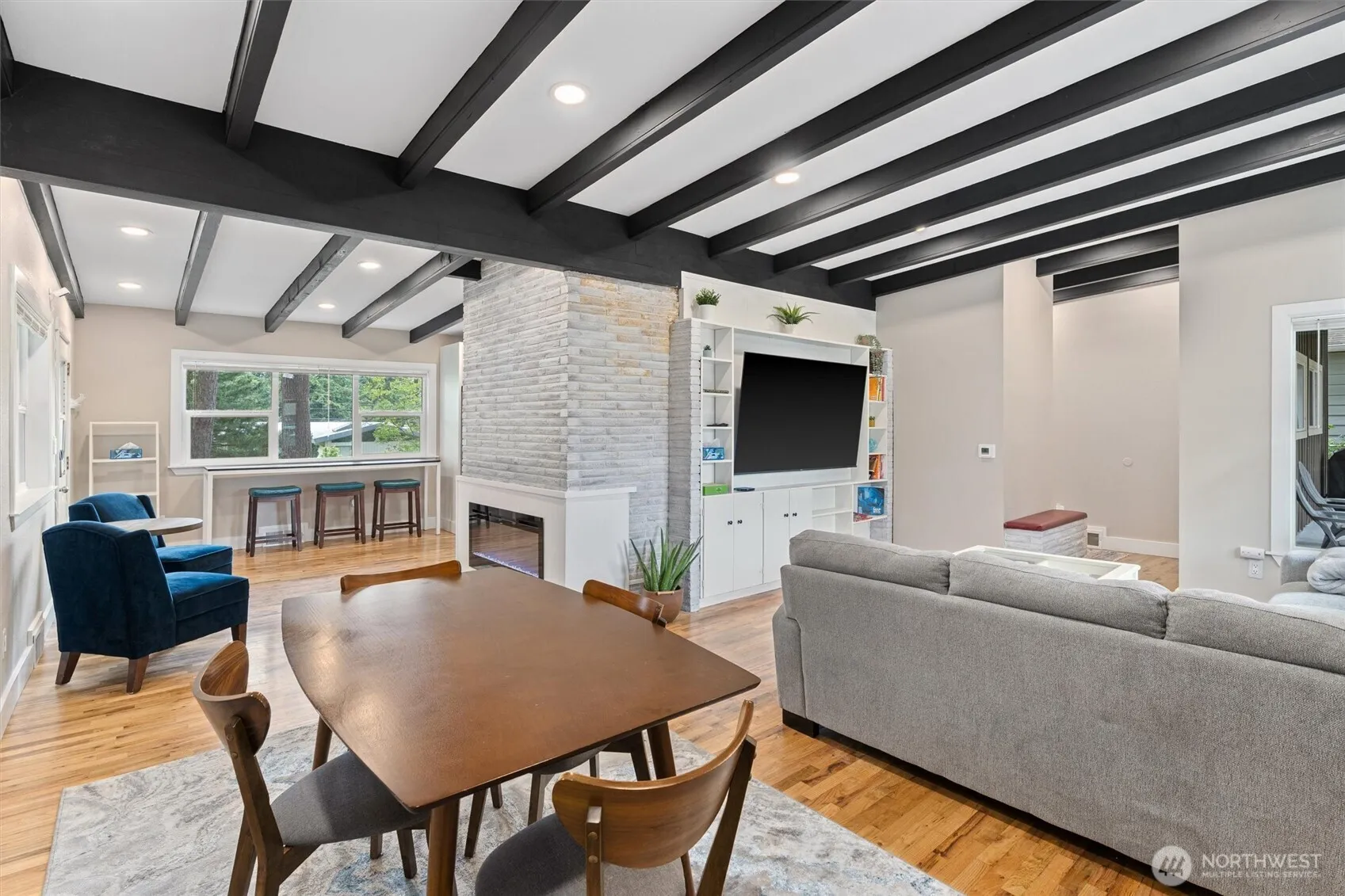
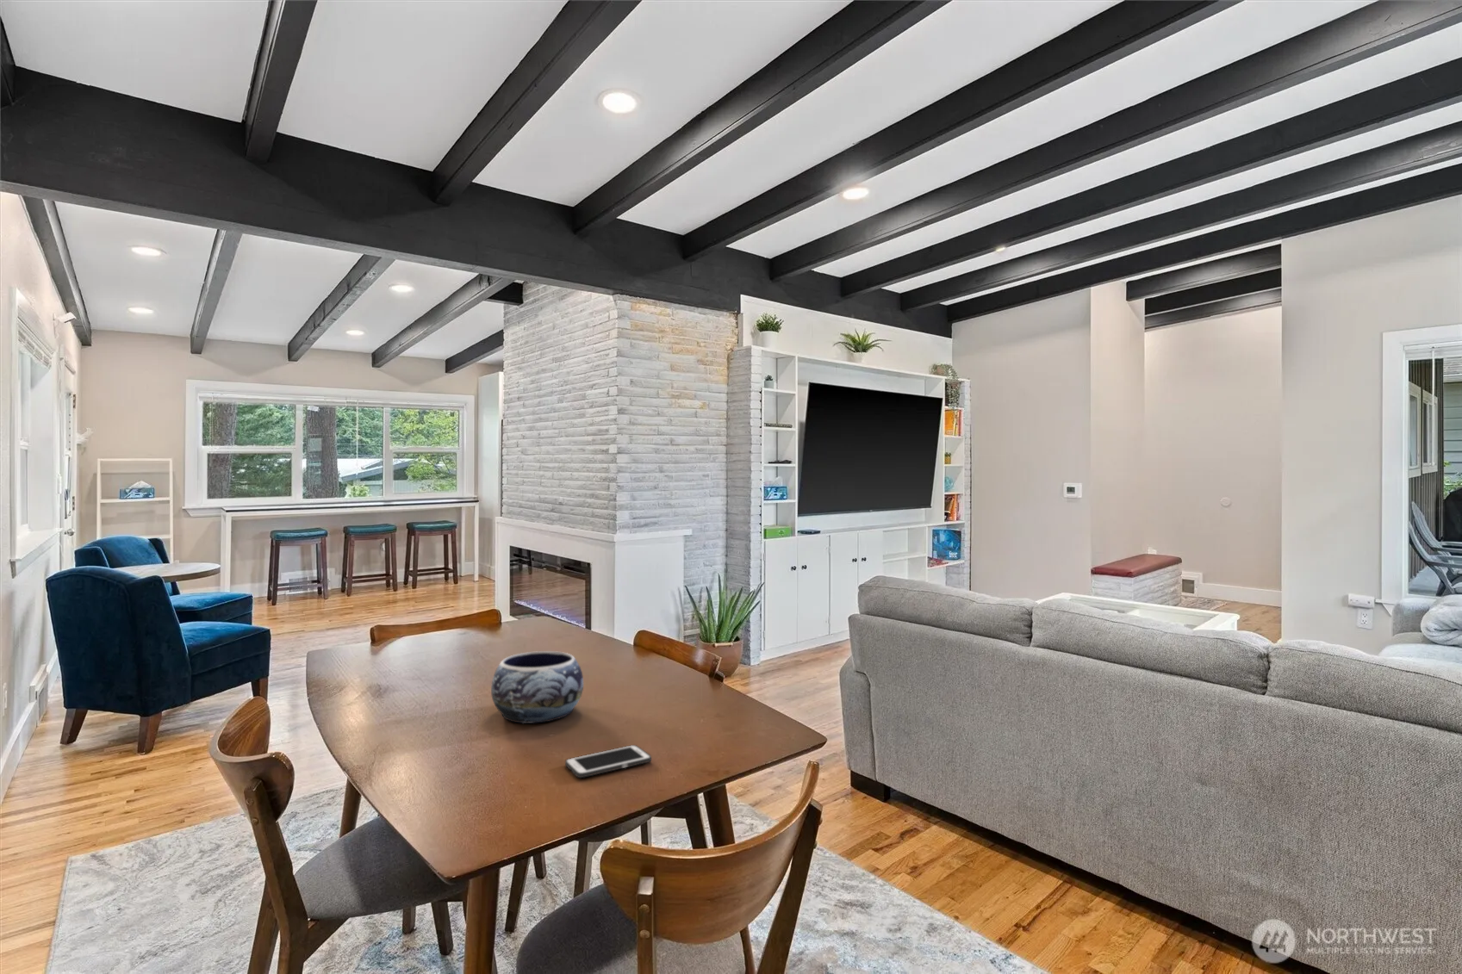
+ decorative bowl [490,650,584,724]
+ cell phone [564,744,652,778]
